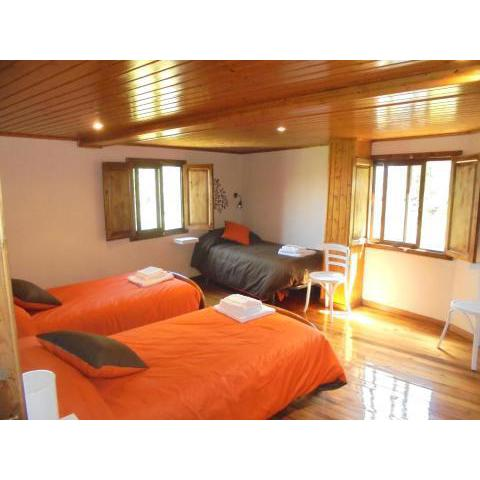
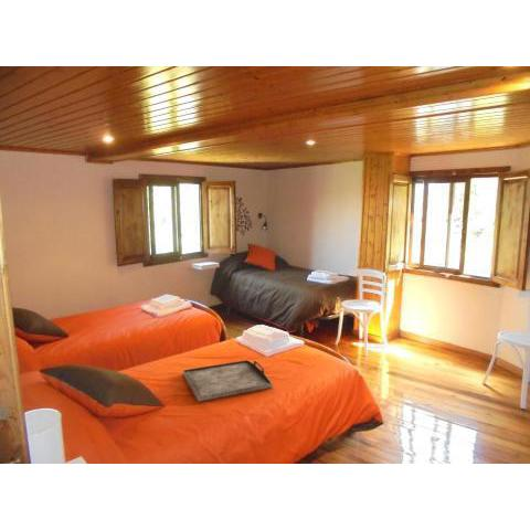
+ serving tray [182,359,273,403]
